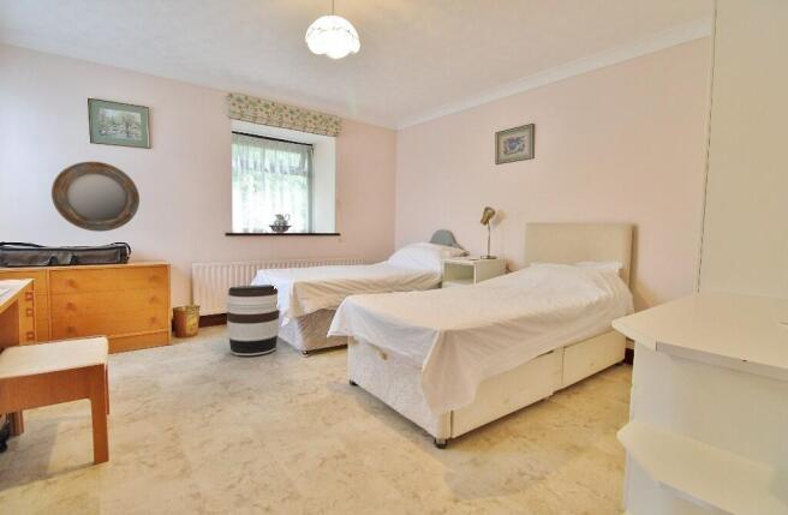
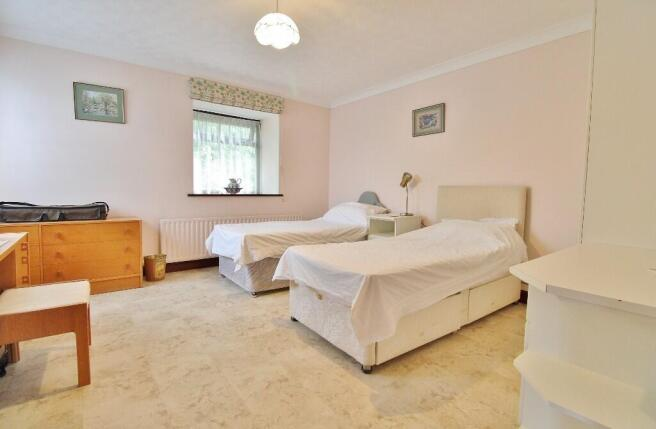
- barrel [225,283,280,357]
- home mirror [50,161,141,233]
